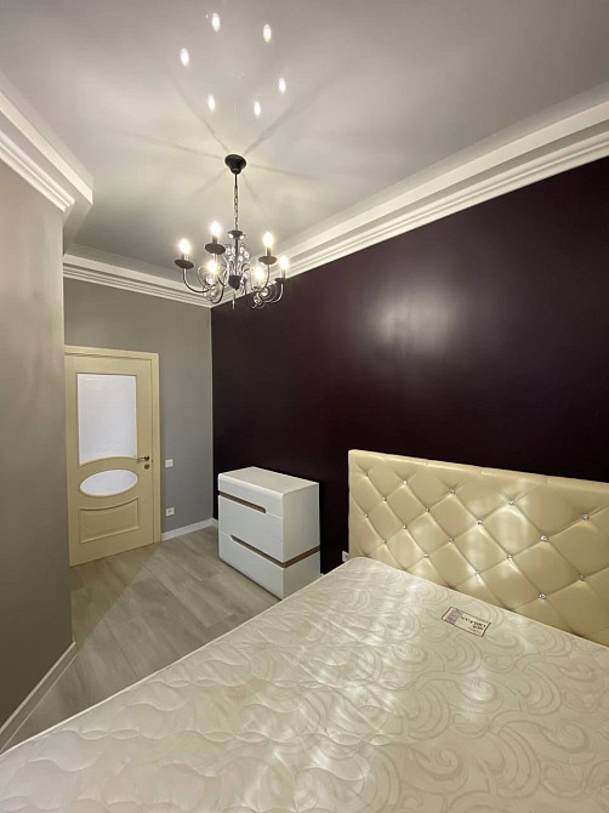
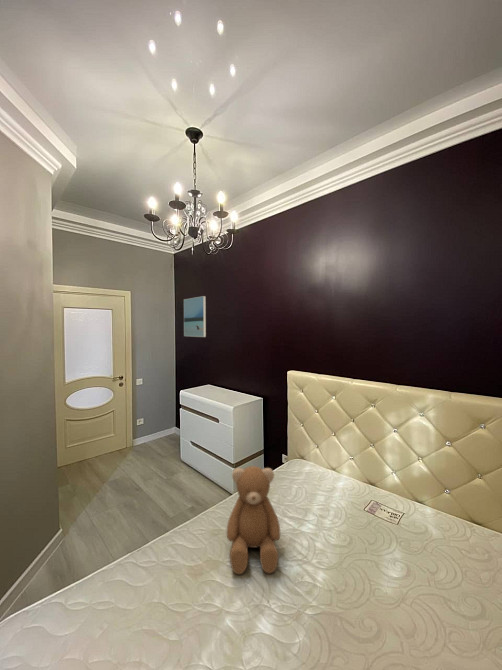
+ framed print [183,295,207,338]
+ teddy bear [226,465,281,575]
